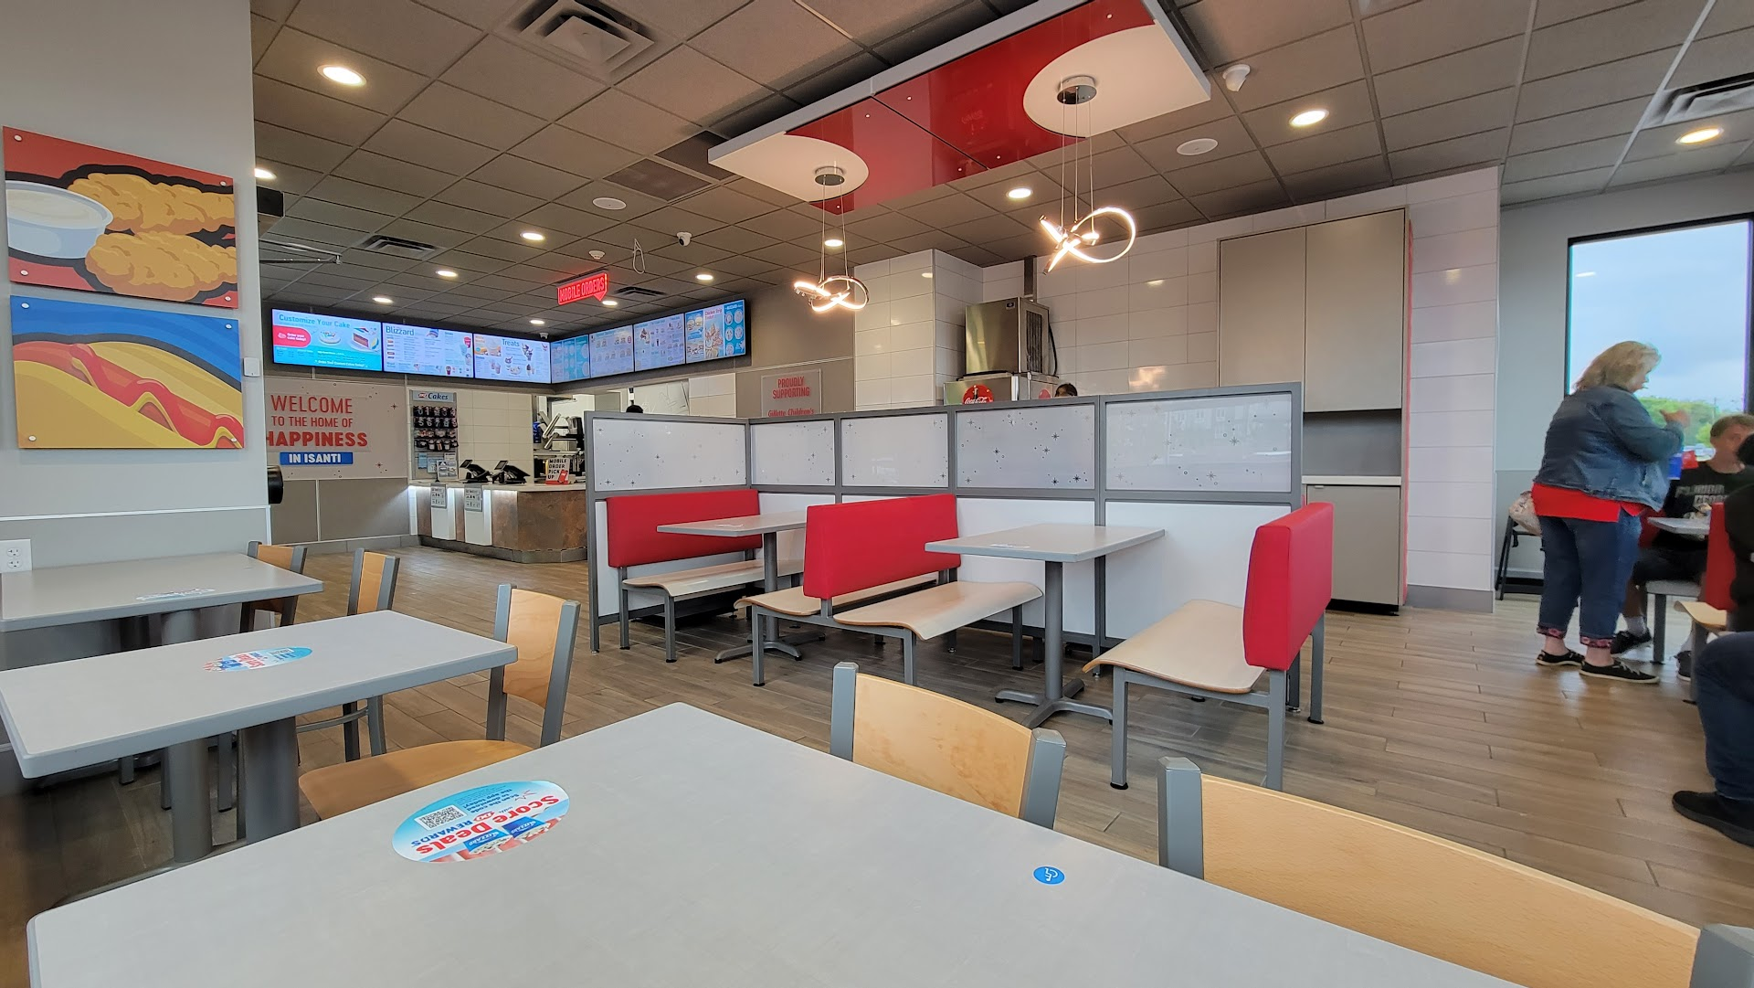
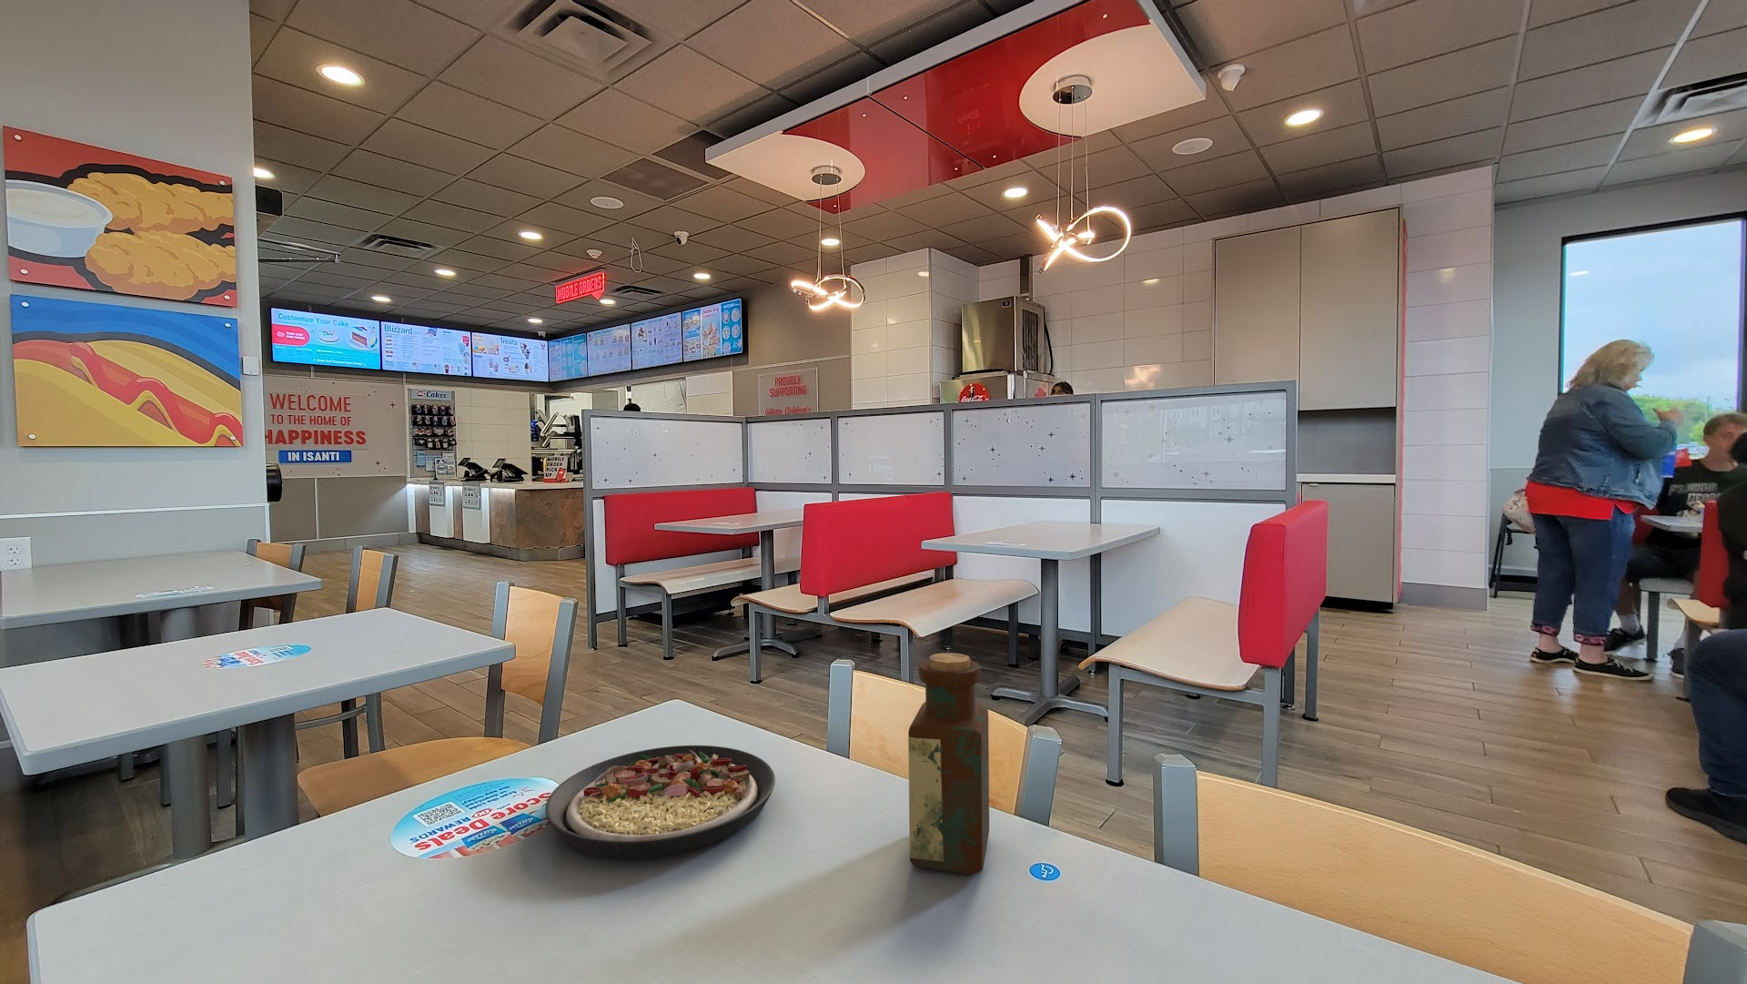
+ bottle [907,652,990,876]
+ plate [544,744,776,859]
